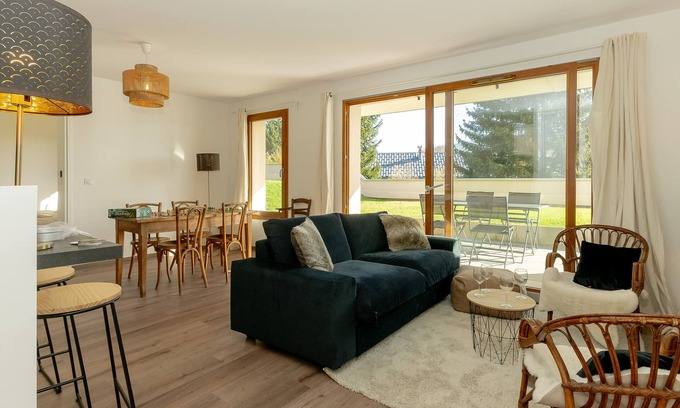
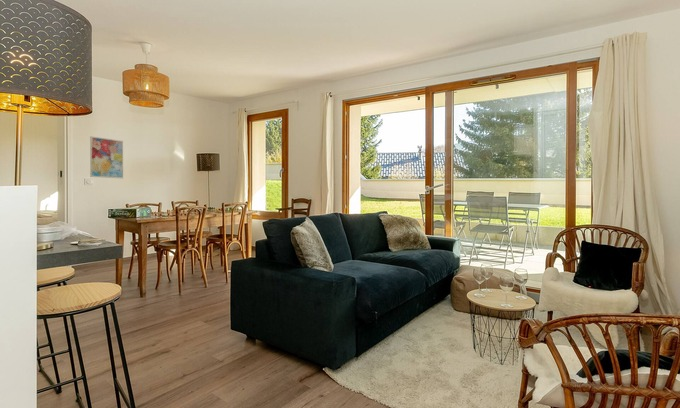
+ wall art [89,135,124,180]
